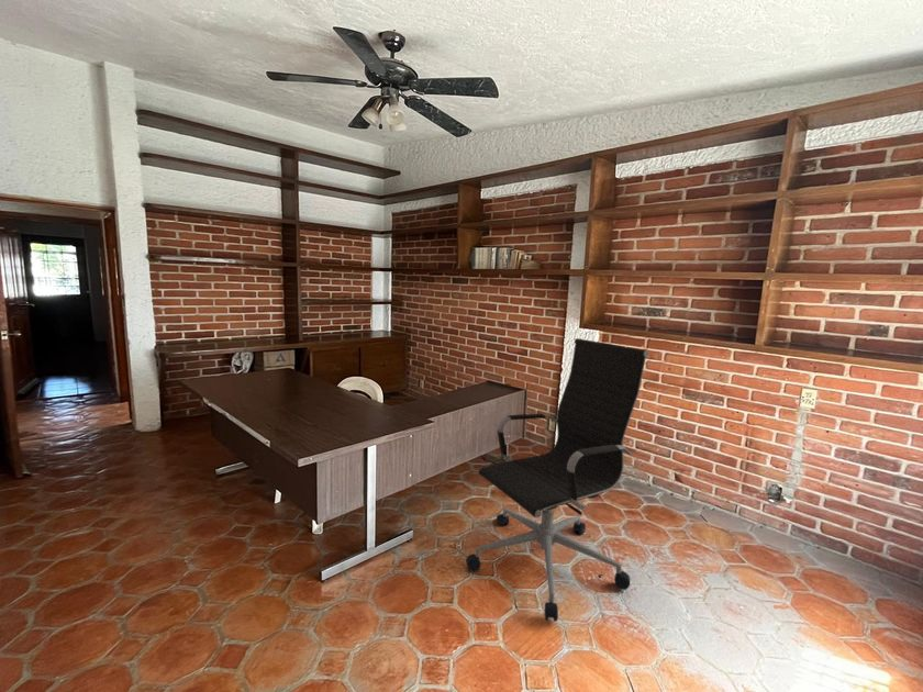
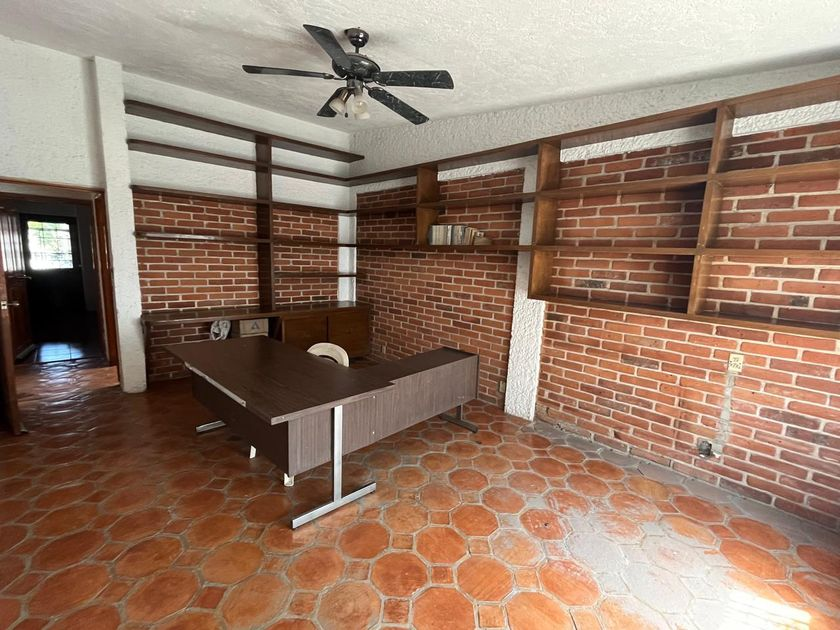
- office chair [465,337,650,623]
